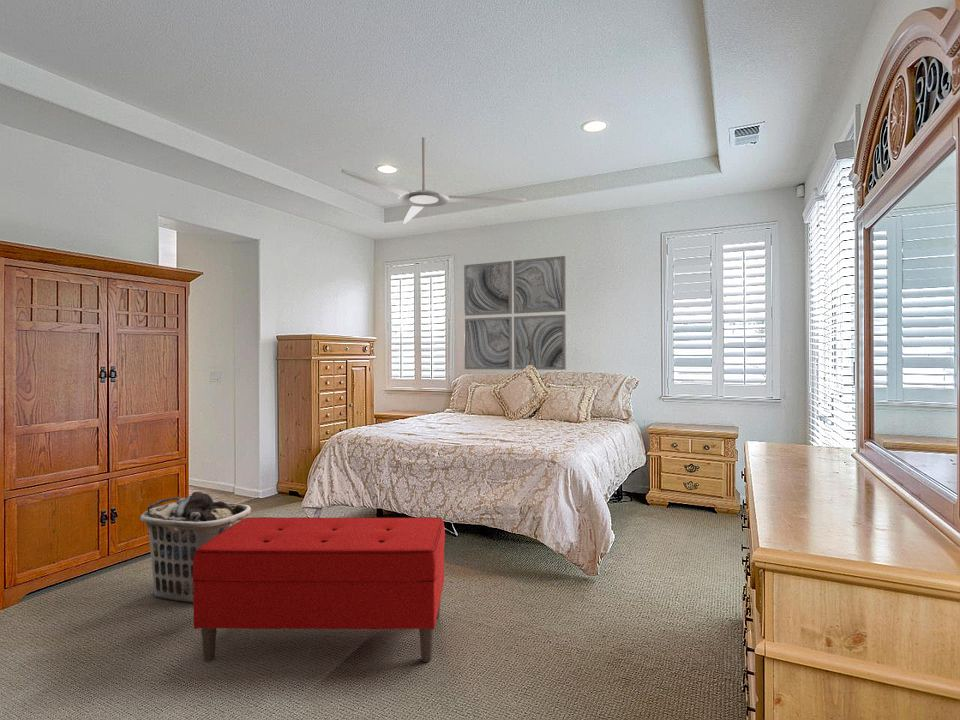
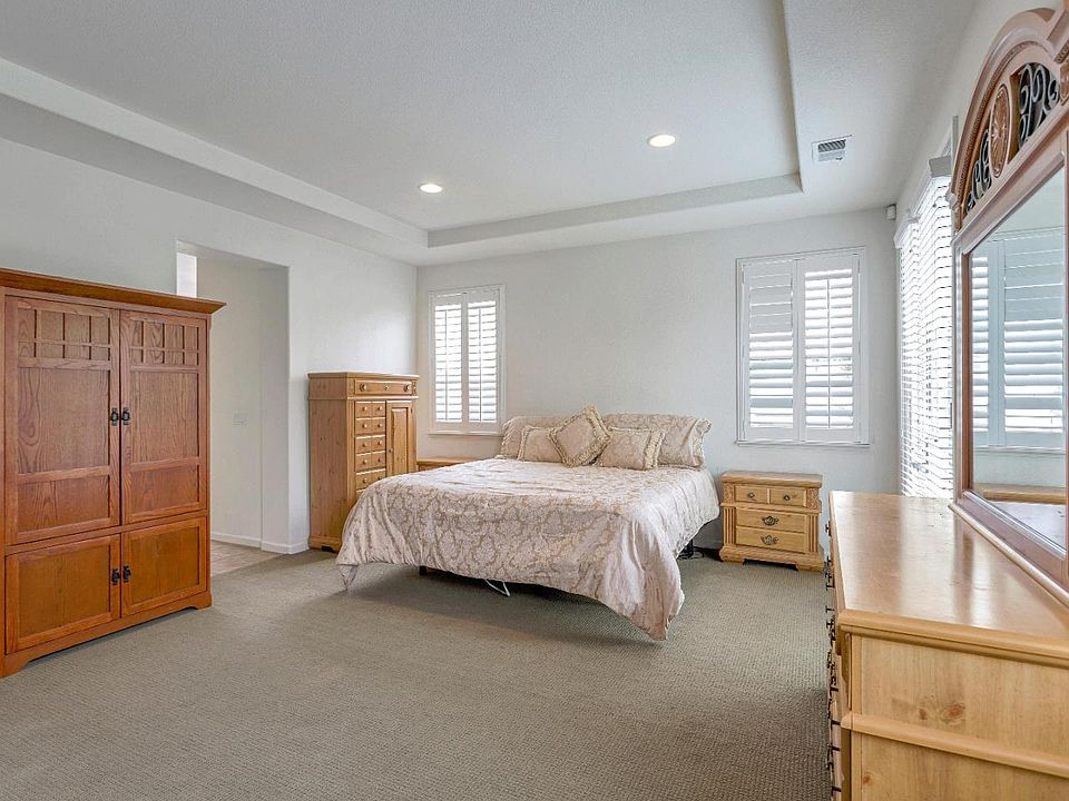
- bench [192,516,446,663]
- clothes hamper [139,491,252,603]
- wall art [463,255,567,371]
- ceiling fan [341,136,527,225]
